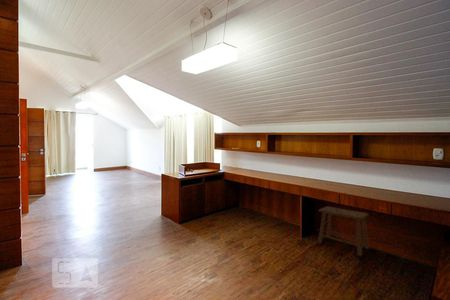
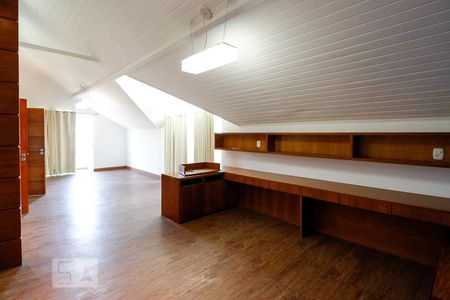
- stool [317,205,370,257]
